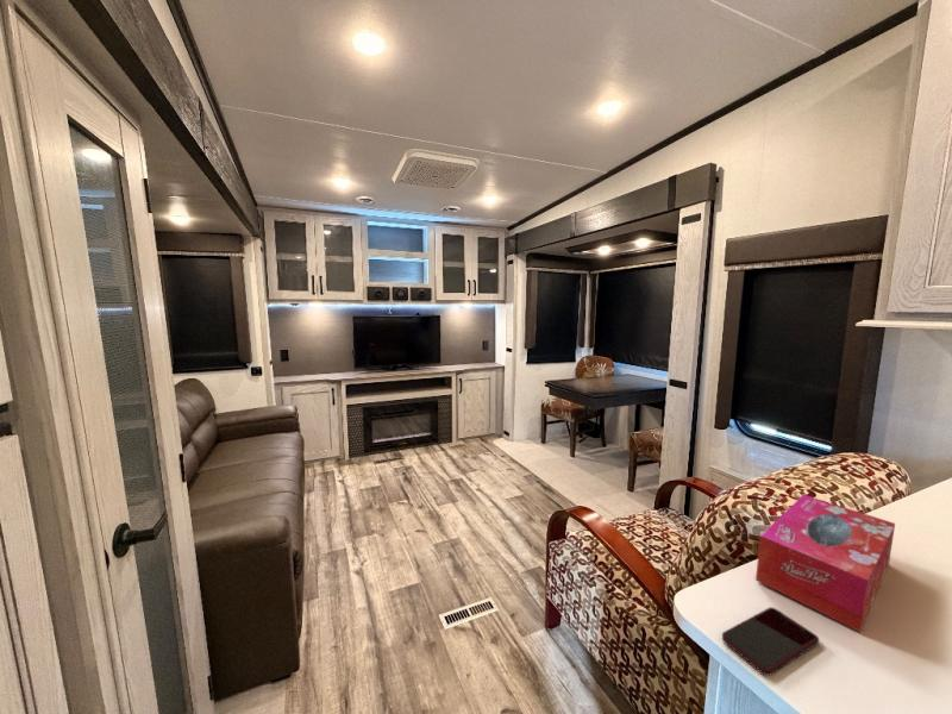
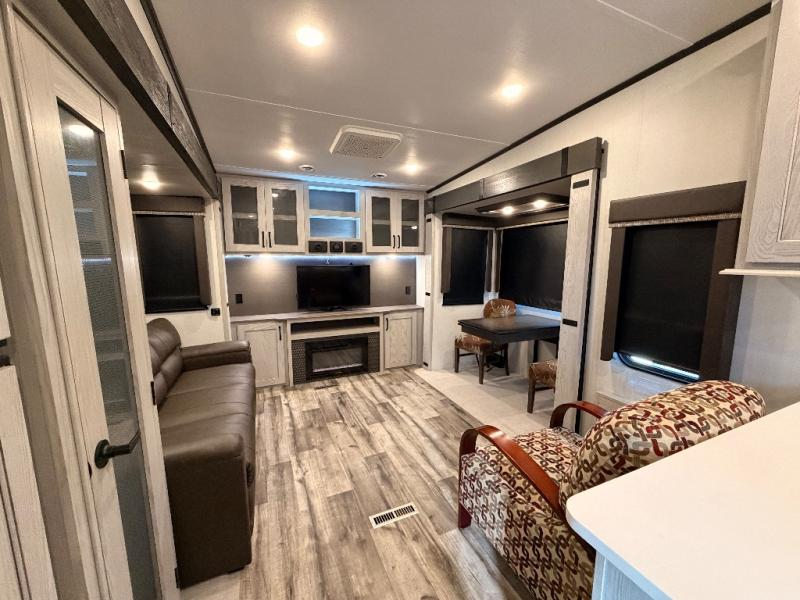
- tissue box [754,494,896,633]
- smartphone [721,606,820,677]
